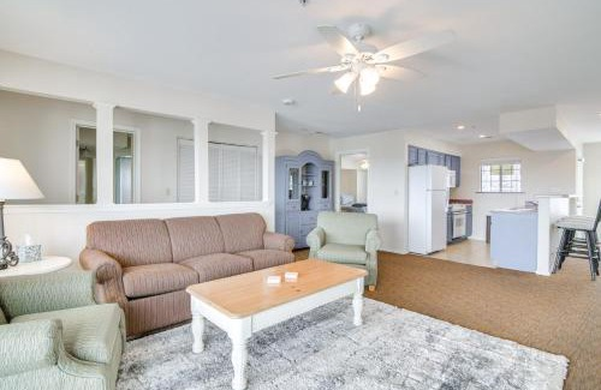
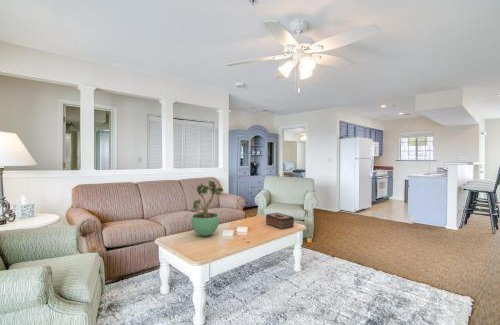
+ potted plant [190,179,224,237]
+ tissue box [265,212,295,230]
